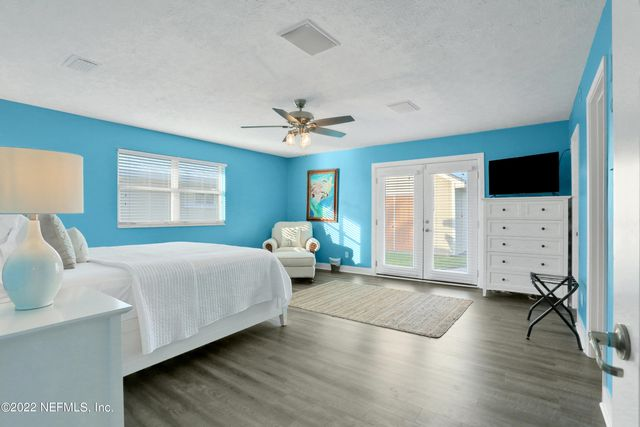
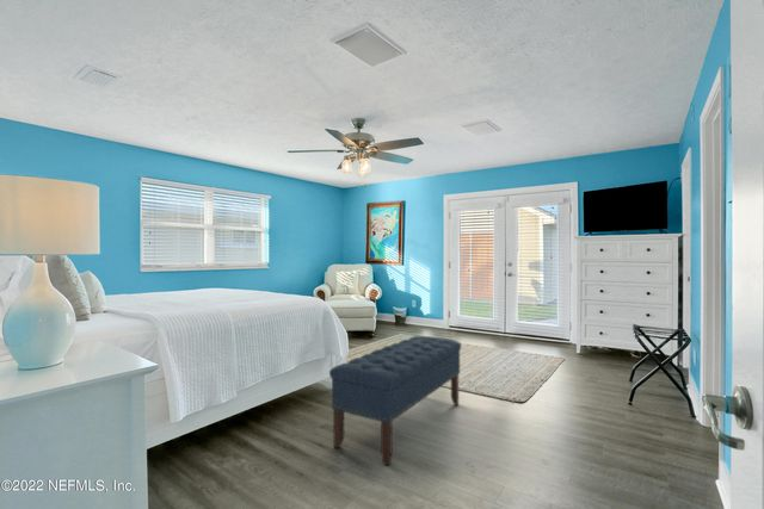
+ bench [328,335,462,466]
